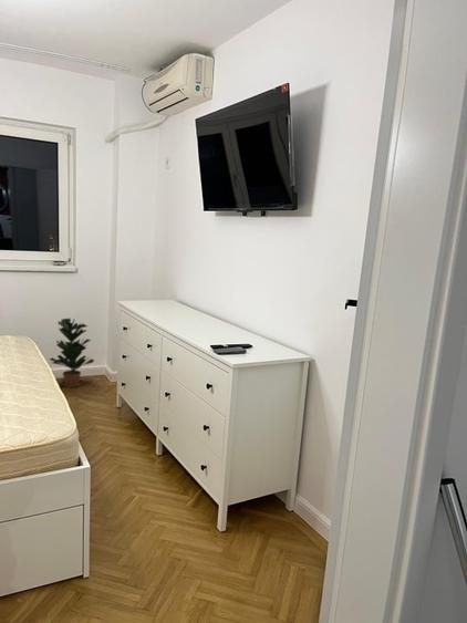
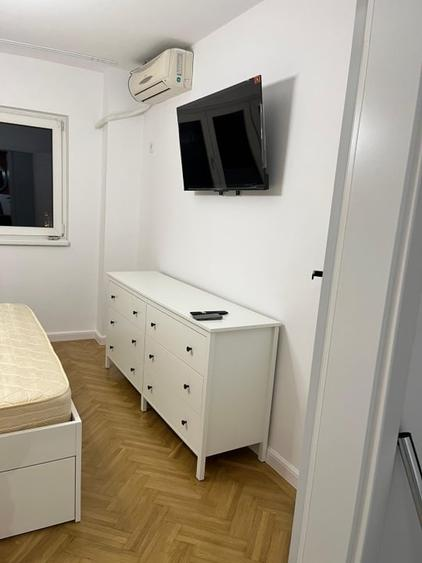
- potted plant [49,318,95,388]
